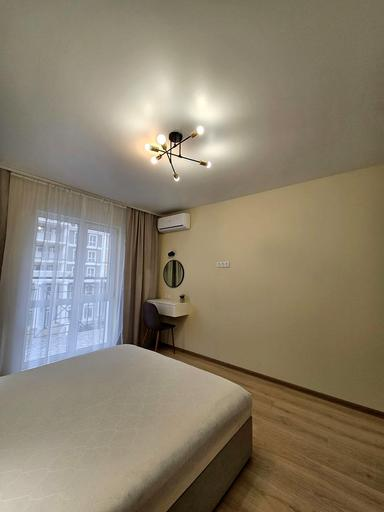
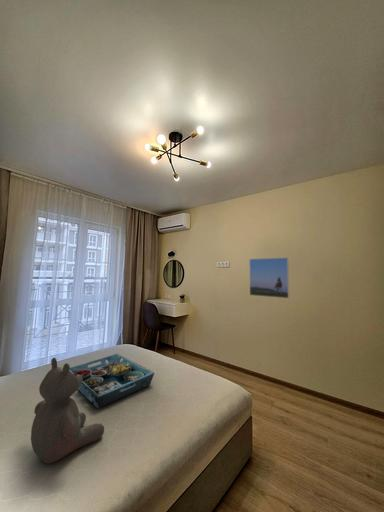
+ teddy bear [30,357,105,464]
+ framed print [248,257,290,299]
+ serving tray [69,353,155,410]
